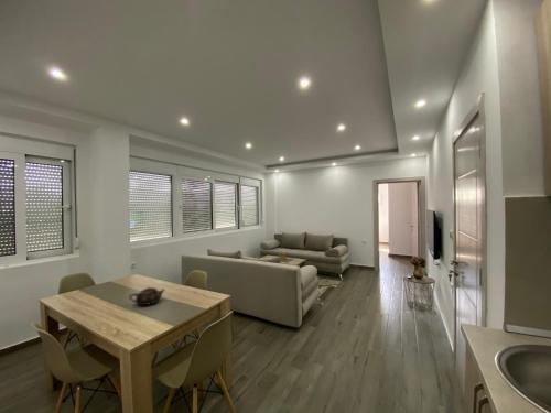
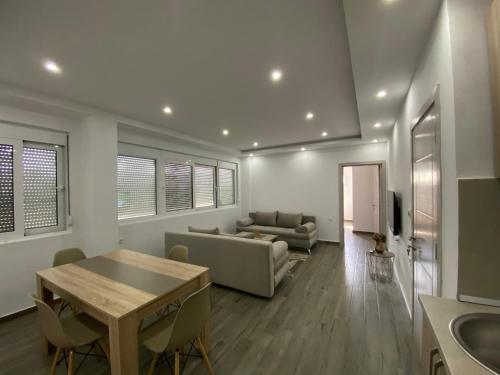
- teapot [128,286,165,306]
